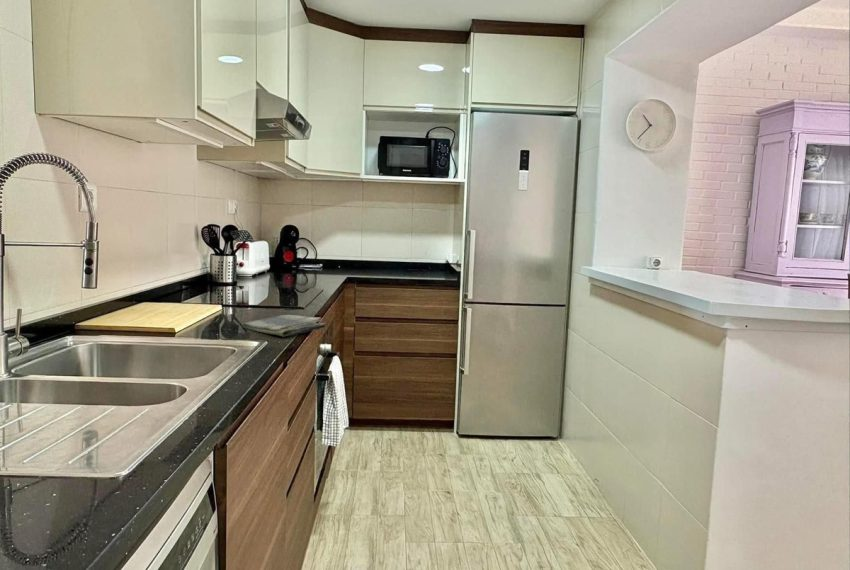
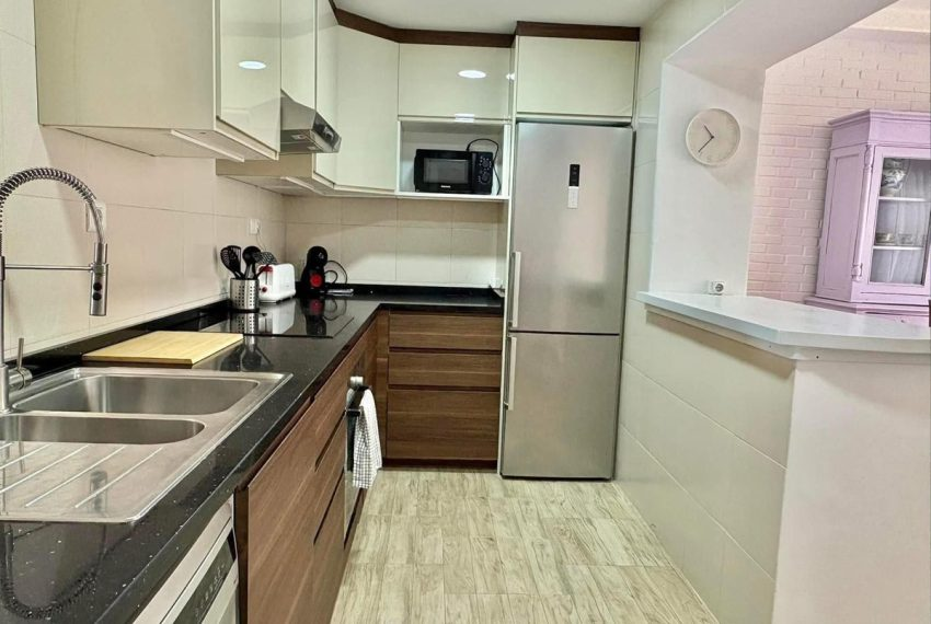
- dish towel [242,314,327,338]
